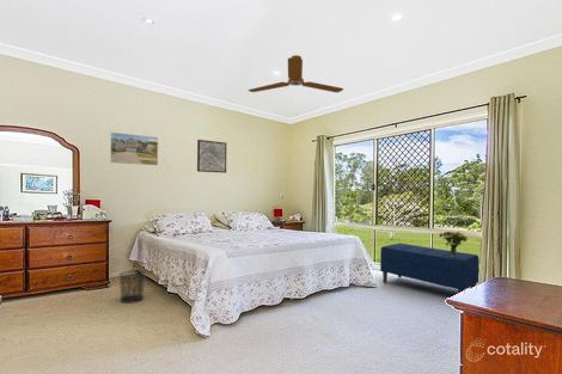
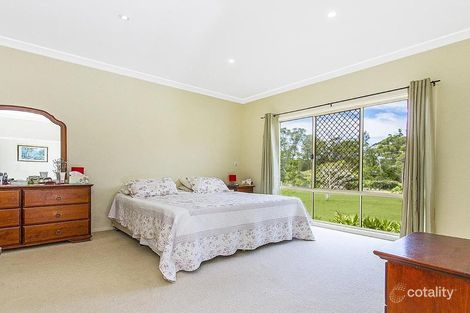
- wall art [196,139,227,174]
- ceiling fan [248,54,344,93]
- waste bin [117,269,147,305]
- bench [379,243,481,294]
- bouquet [439,231,469,257]
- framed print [109,131,159,166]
